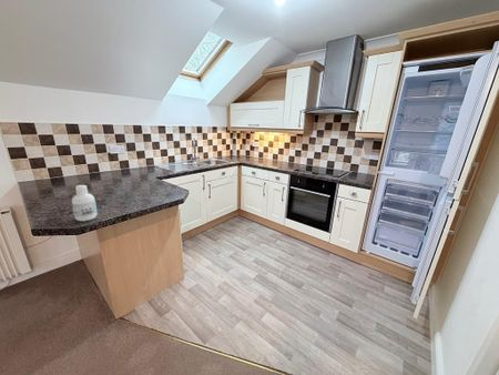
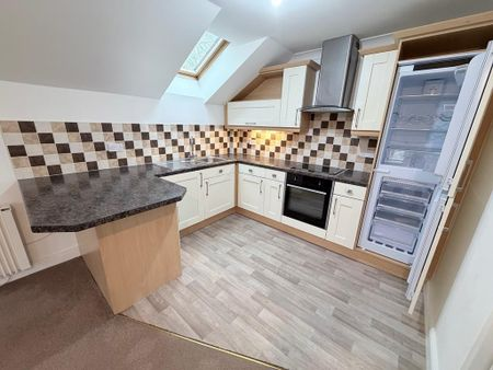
- bottle [71,184,99,222]
